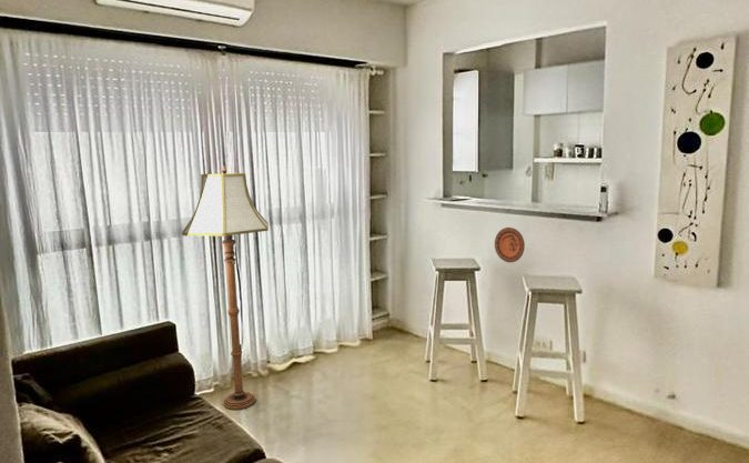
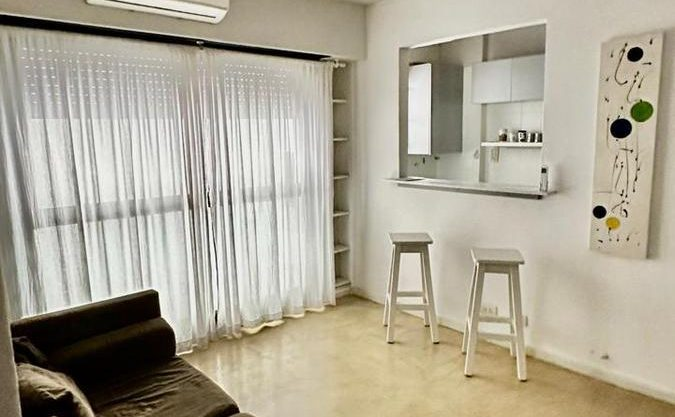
- decorative plate [494,227,526,263]
- floor lamp [181,164,270,411]
